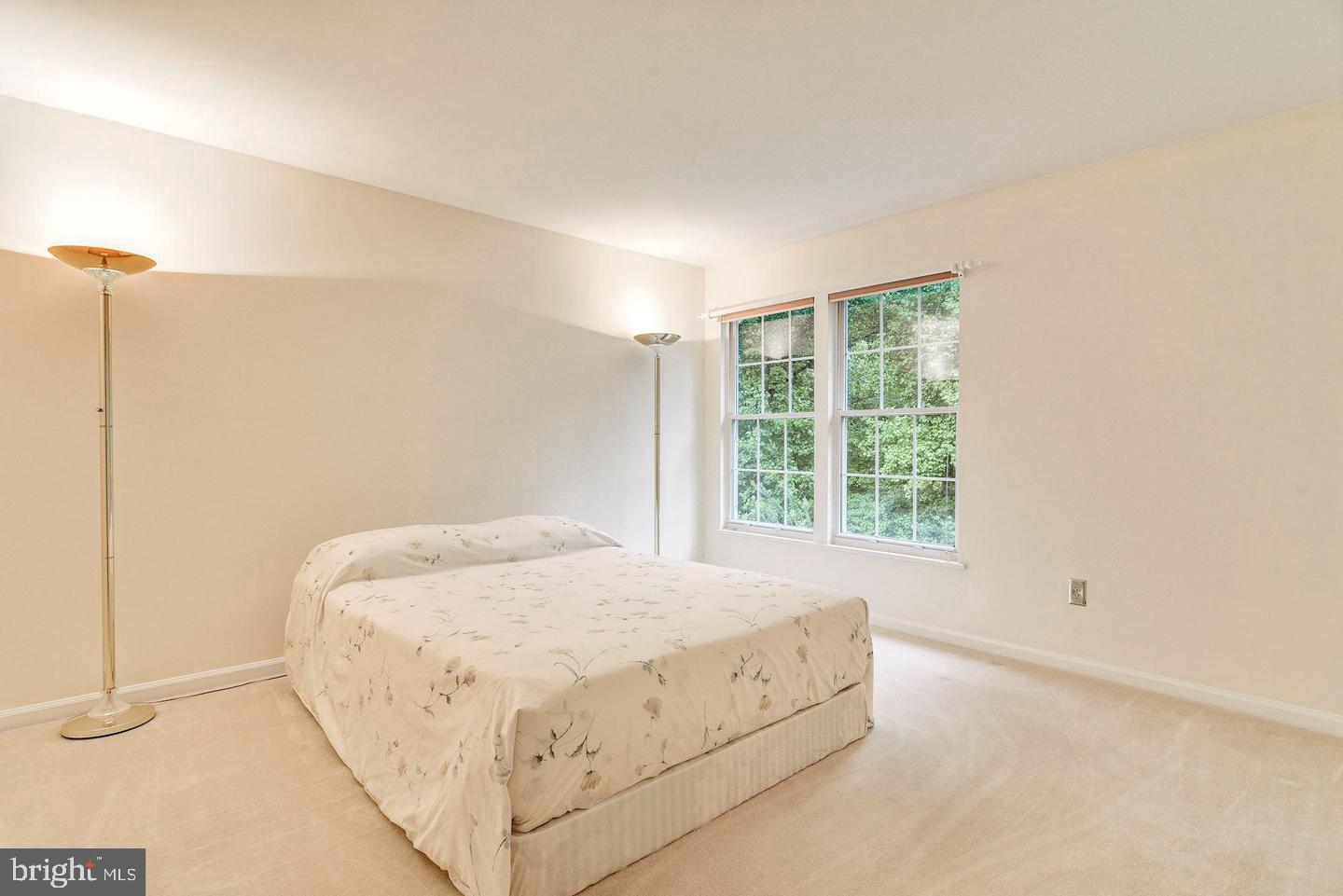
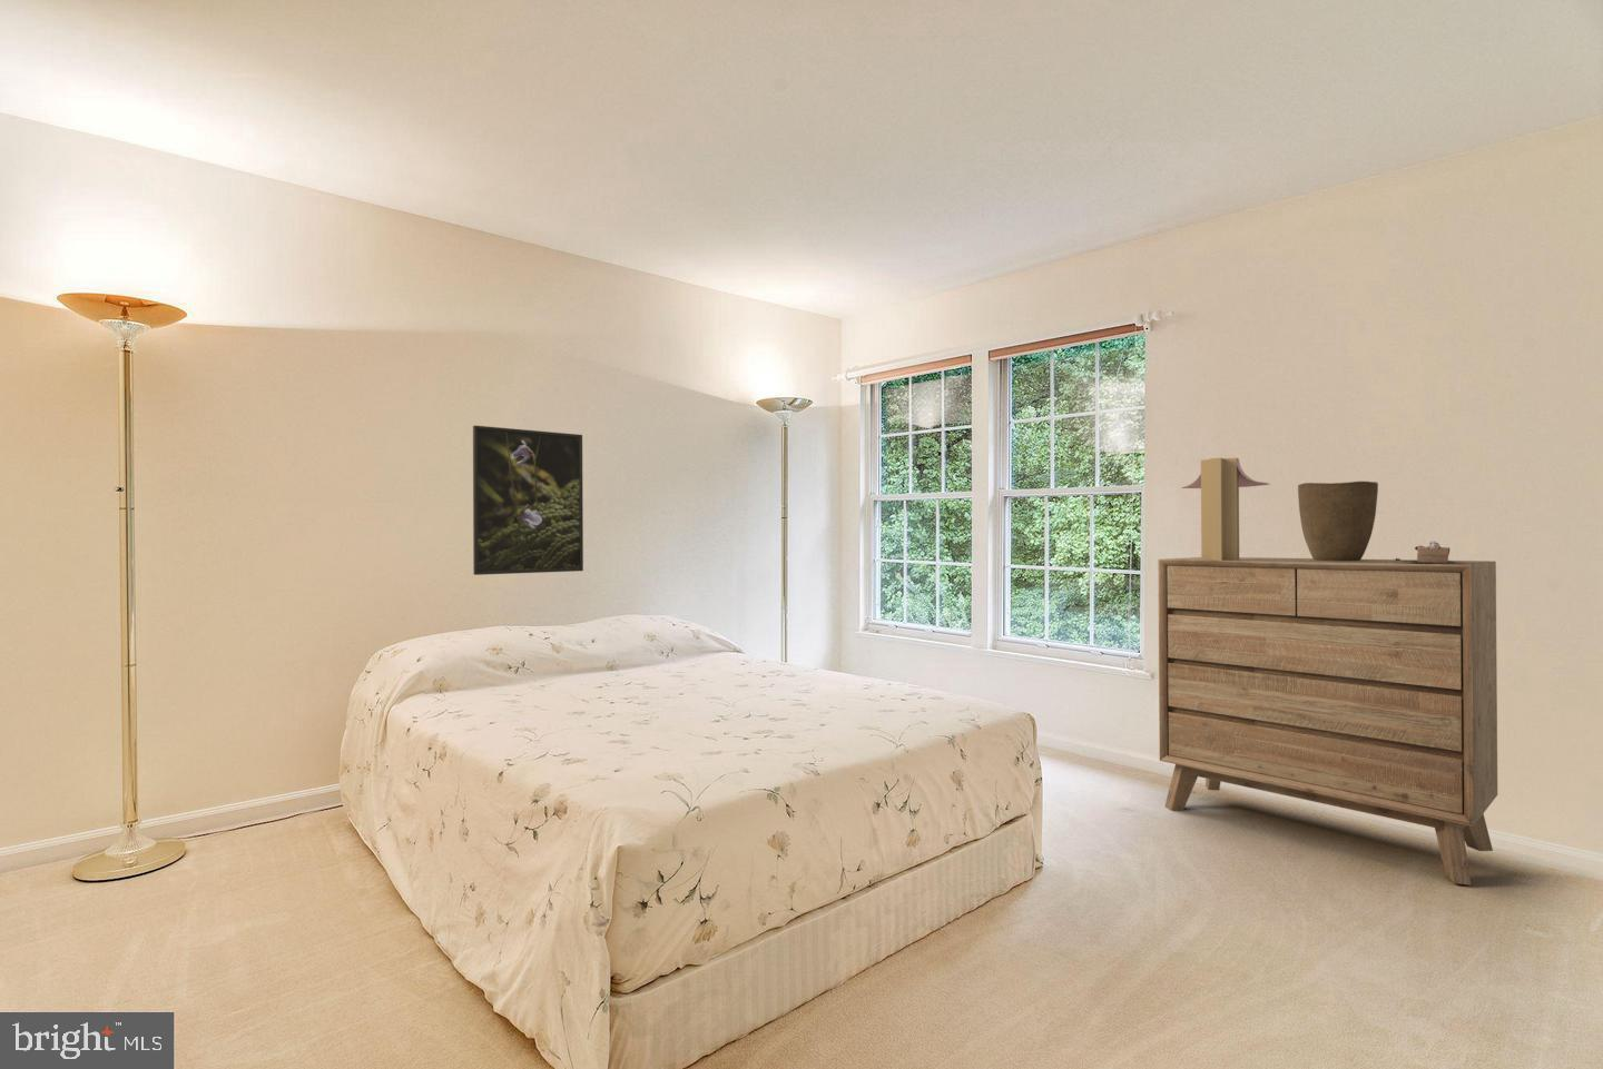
+ dresser [1157,556,1498,886]
+ table lamp [1180,457,1271,561]
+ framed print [471,425,585,576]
+ vase [1297,481,1380,561]
+ jewelry box [1394,539,1465,564]
